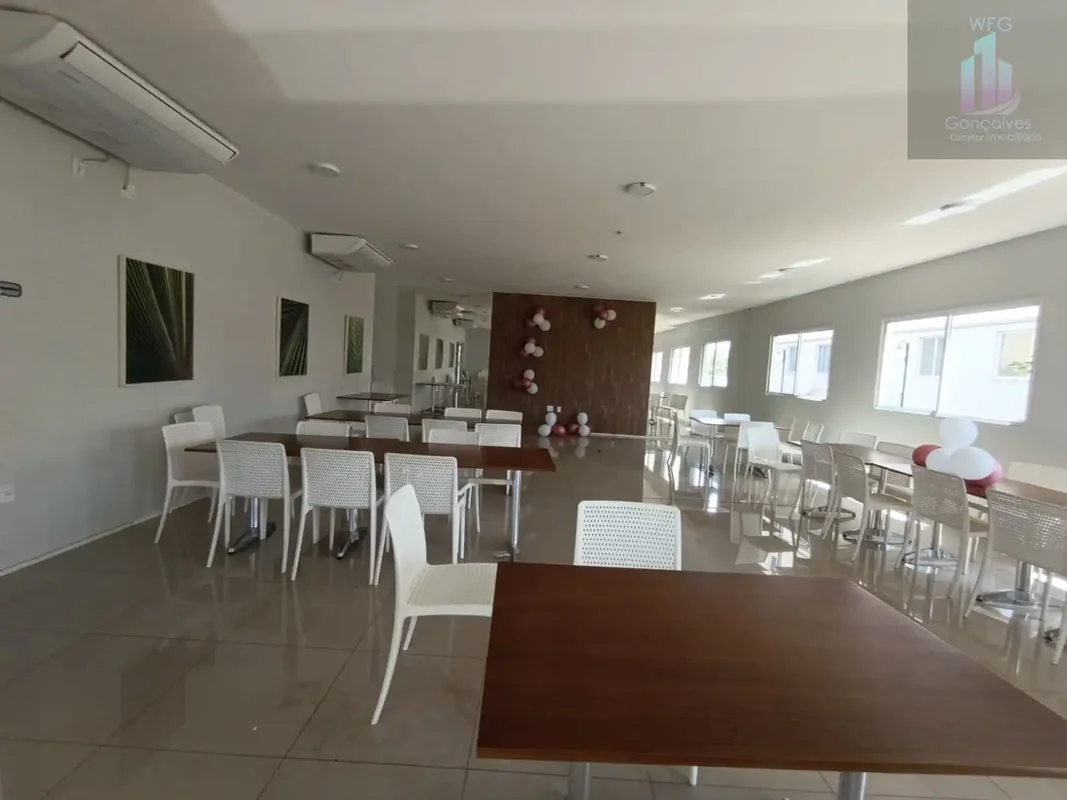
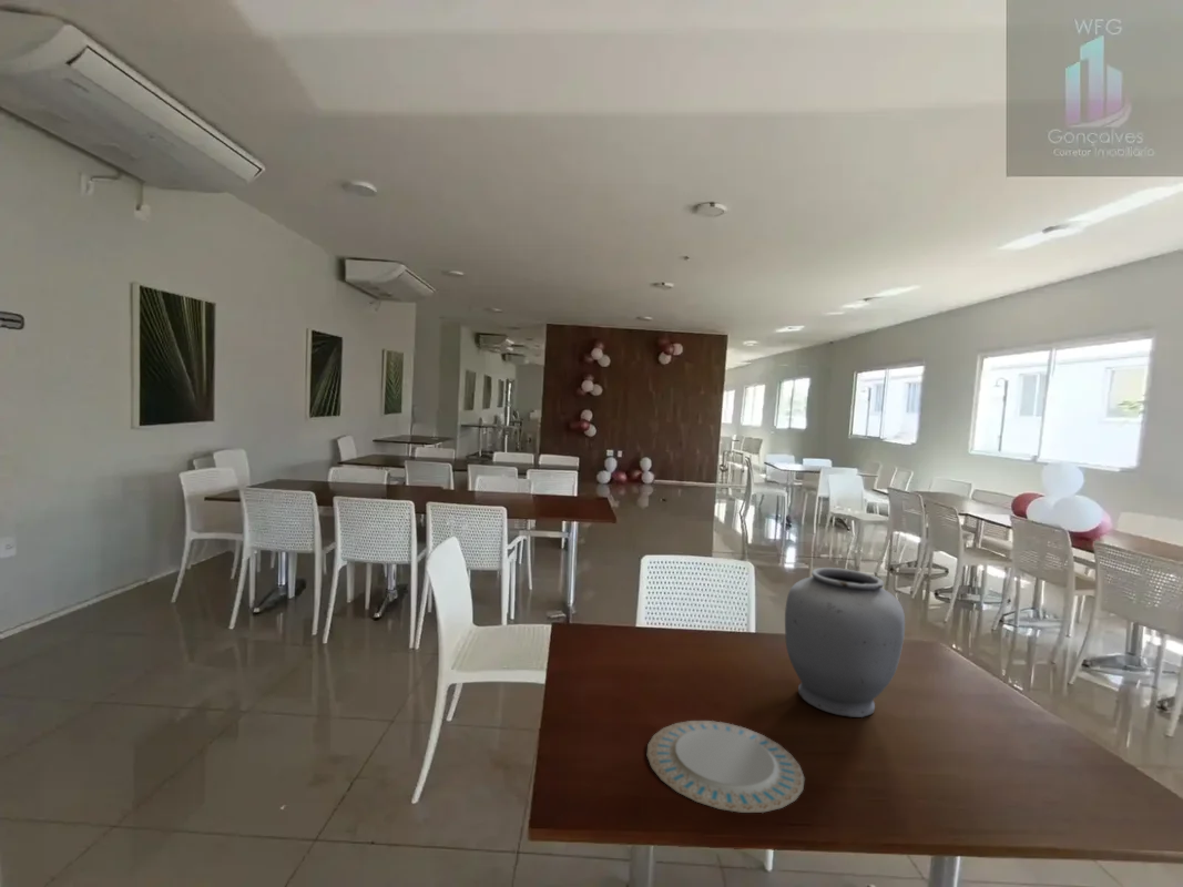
+ vase [784,567,906,718]
+ chinaware [646,720,806,814]
